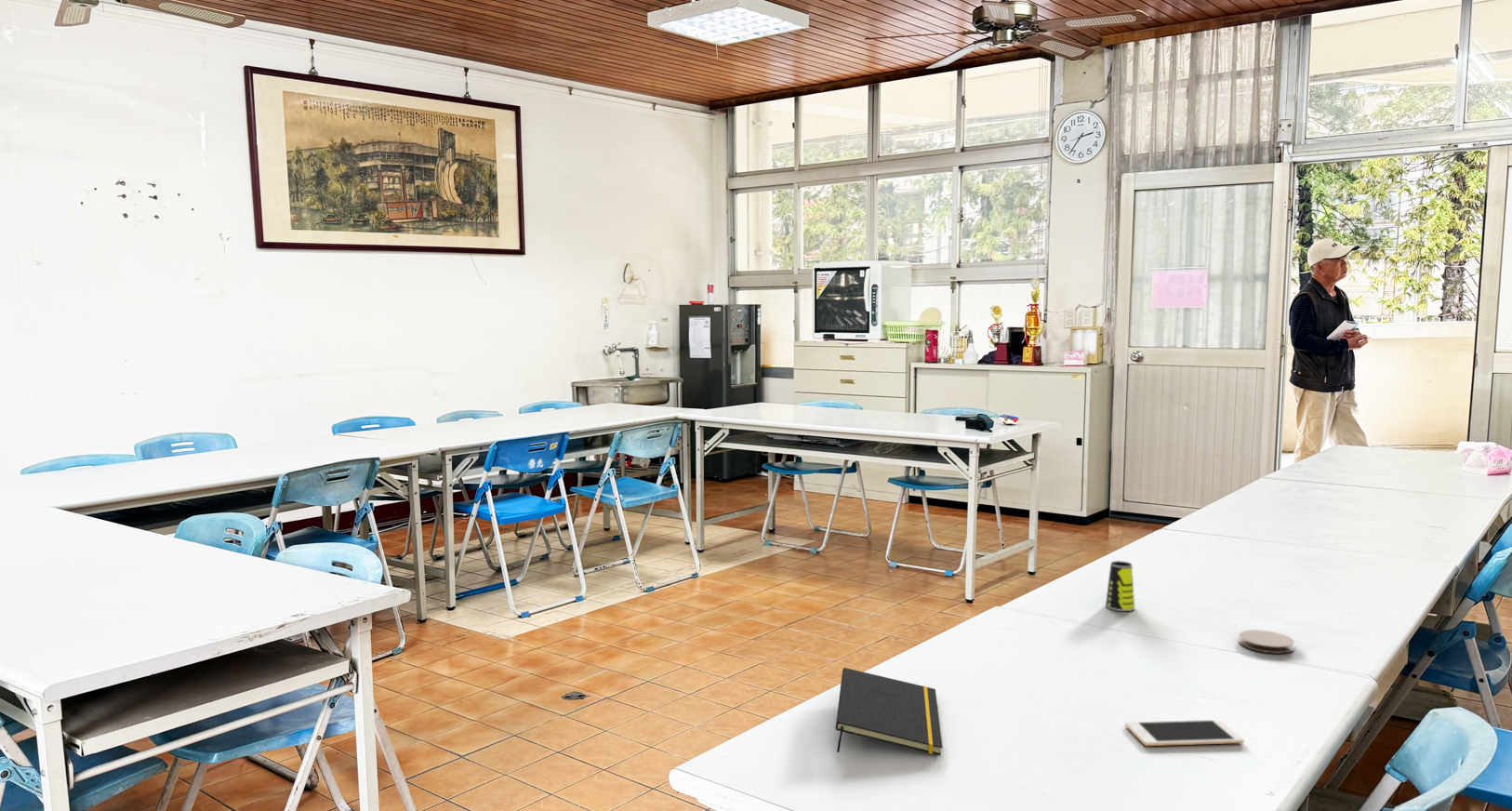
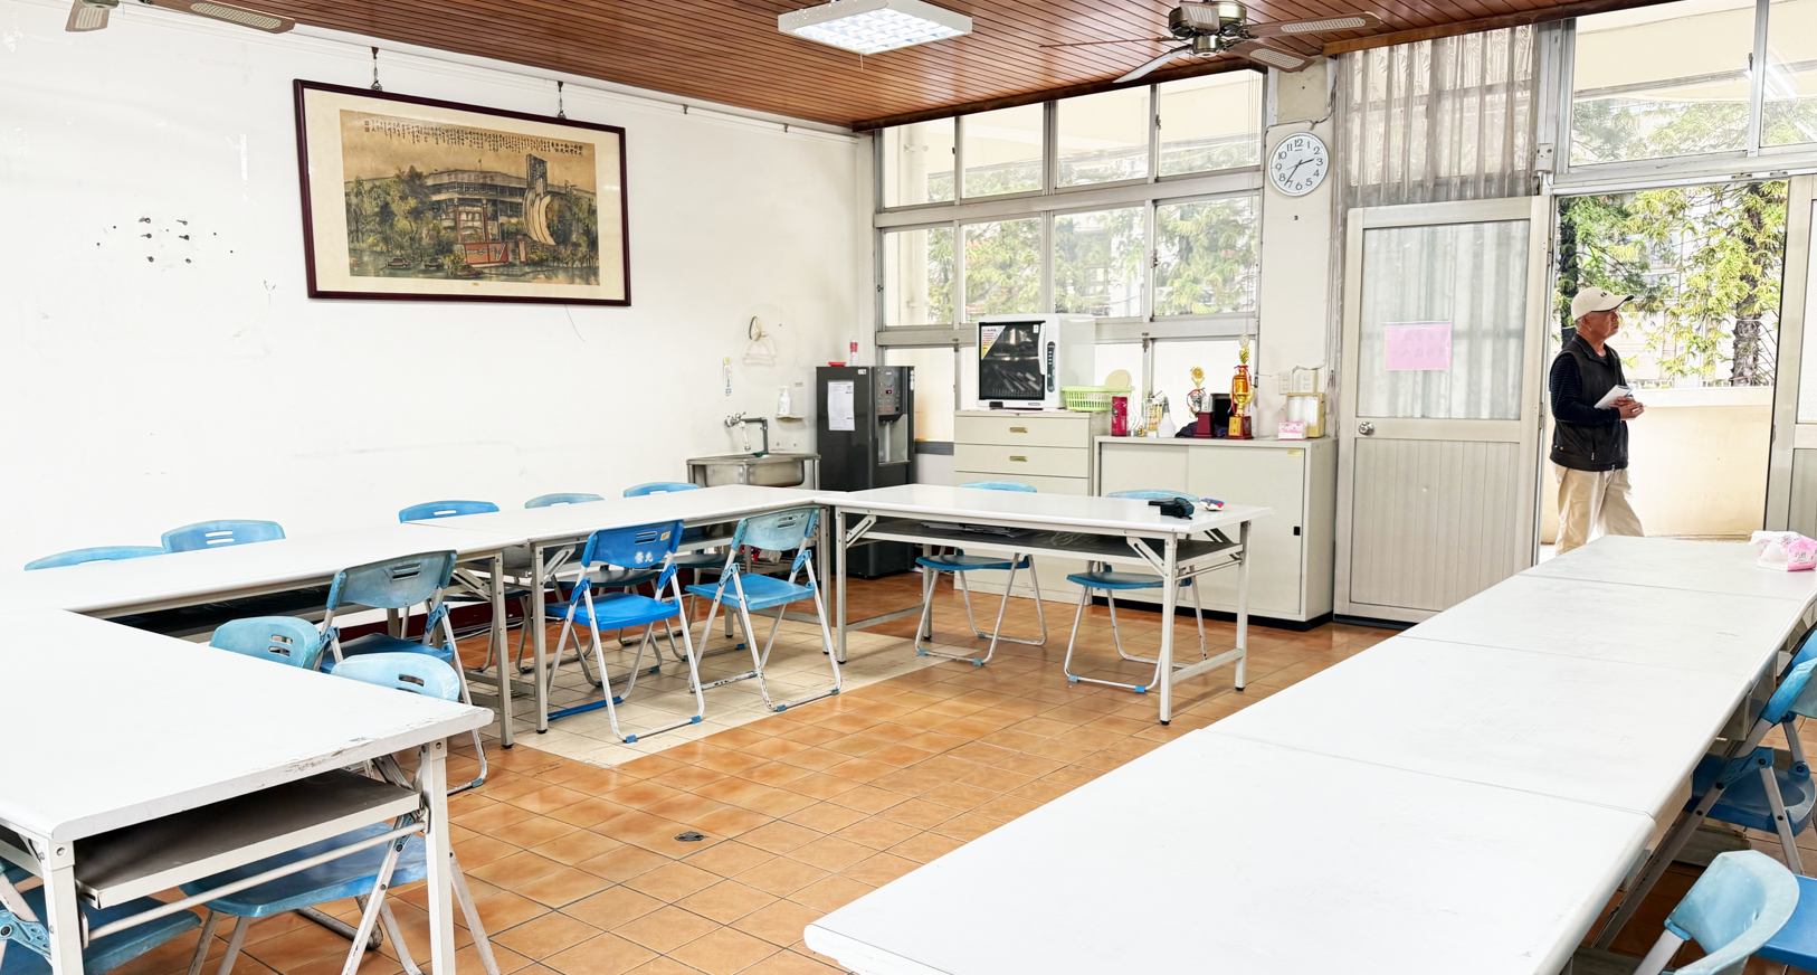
- cup [1105,560,1135,612]
- coaster [1238,629,1295,655]
- notepad [835,667,944,756]
- cell phone [1124,719,1245,747]
